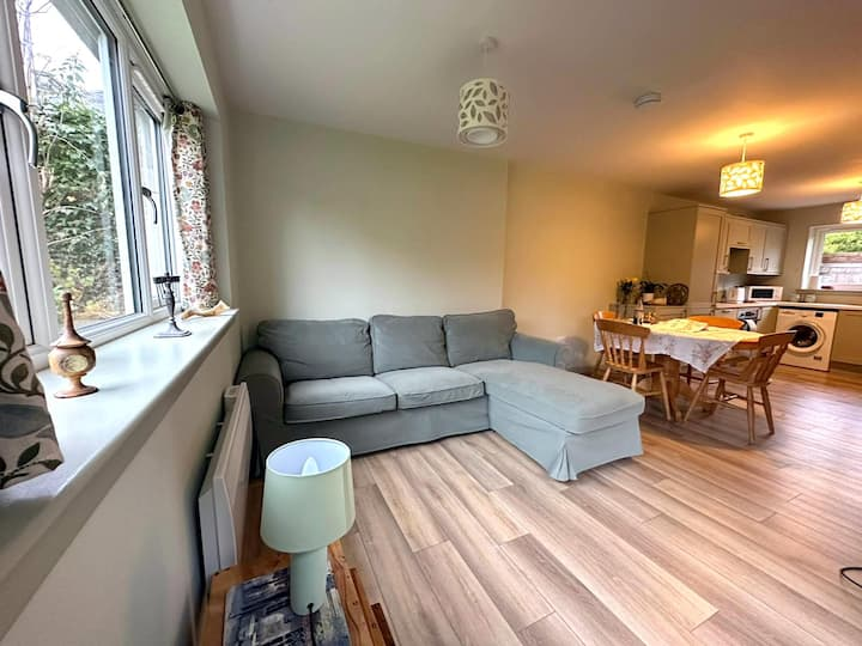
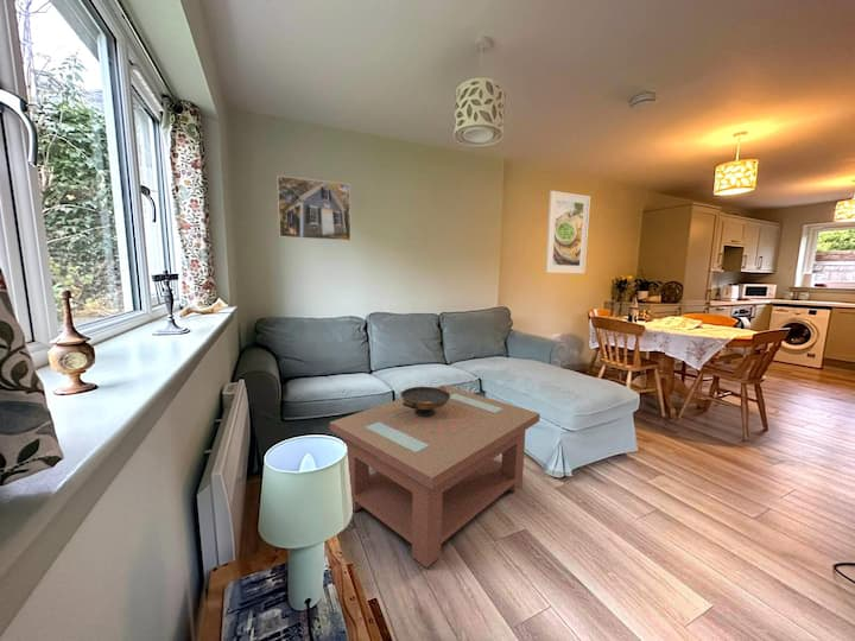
+ coffee table [329,383,542,570]
+ decorative bowl [400,386,450,417]
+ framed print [276,174,352,242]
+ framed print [544,190,591,274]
